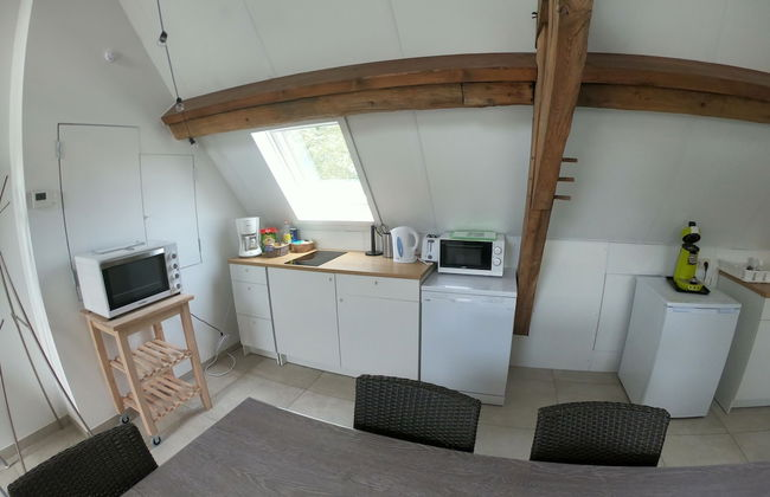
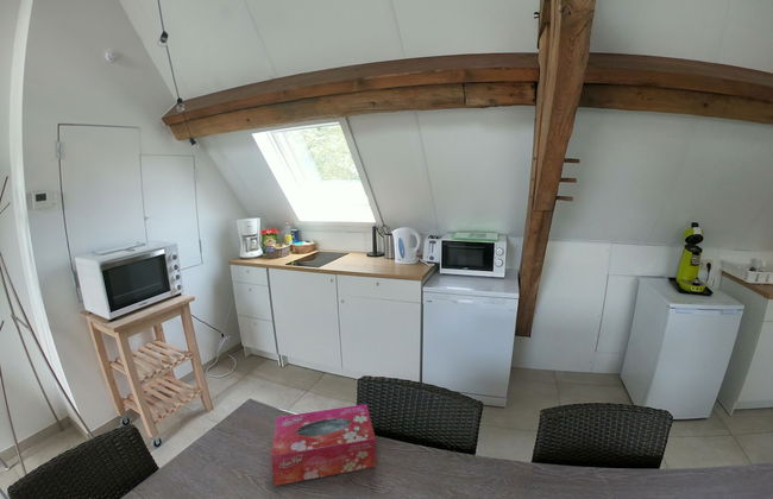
+ tissue box [270,403,377,487]
